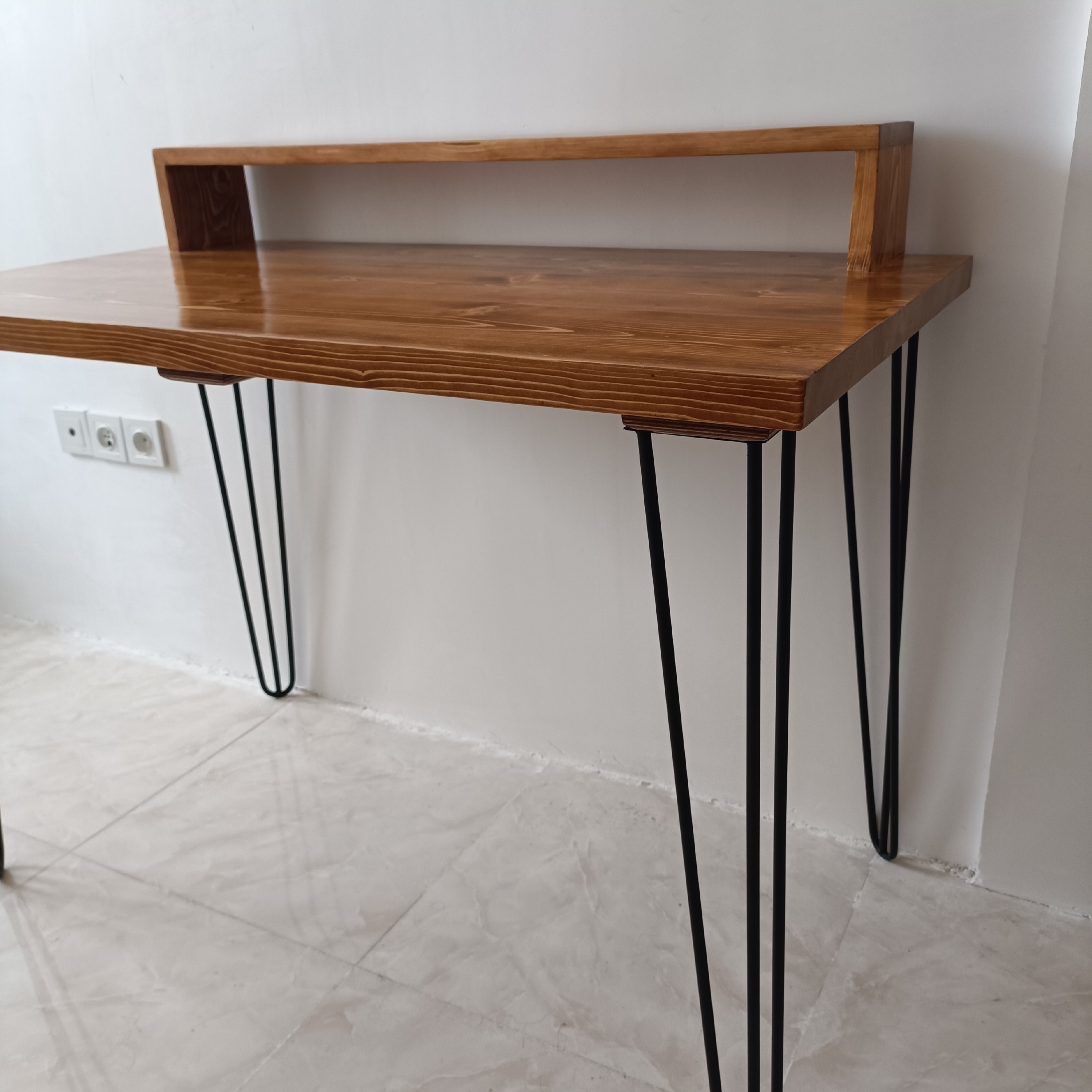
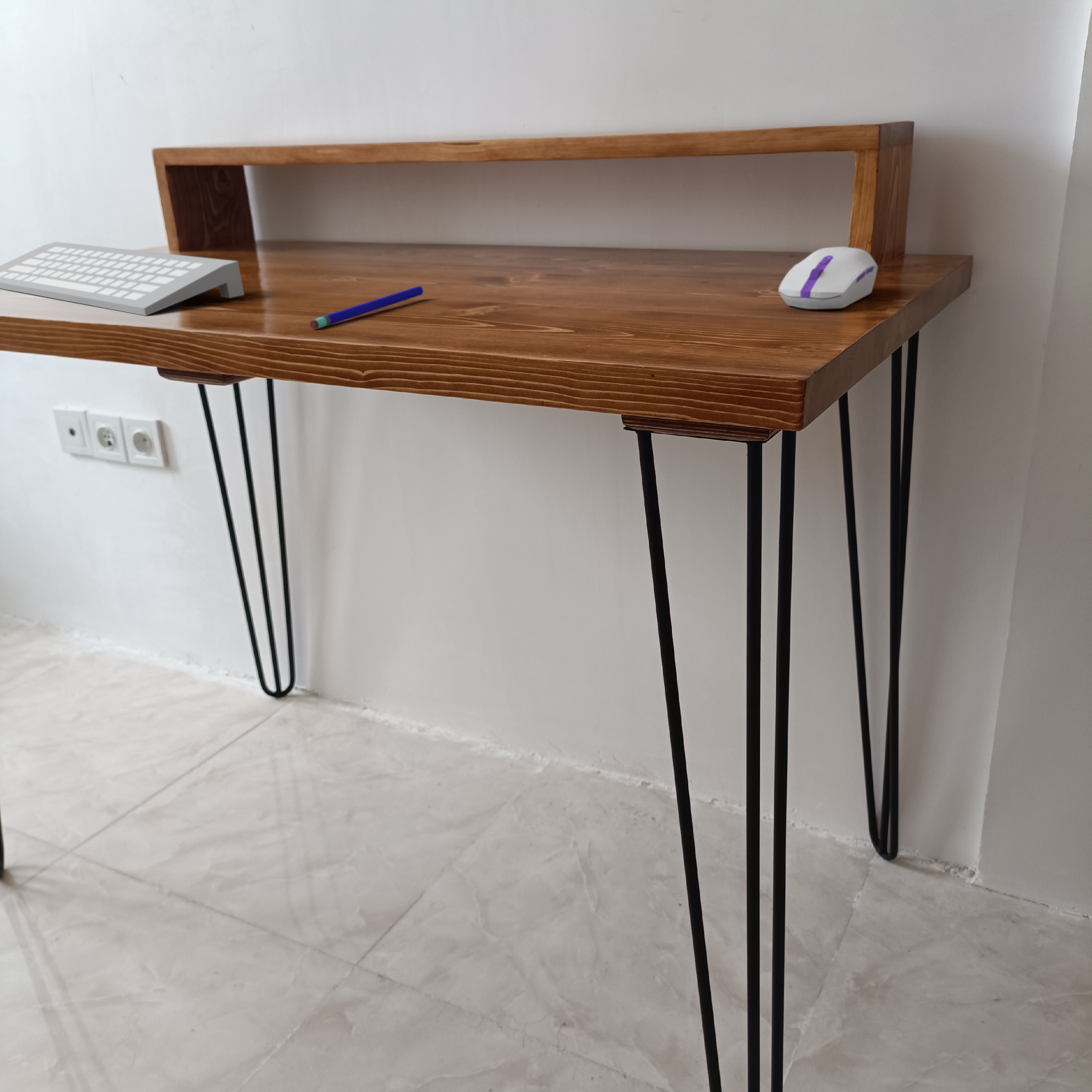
+ computer mouse [778,246,878,309]
+ computer keyboard [0,241,245,316]
+ pen [309,286,424,329]
